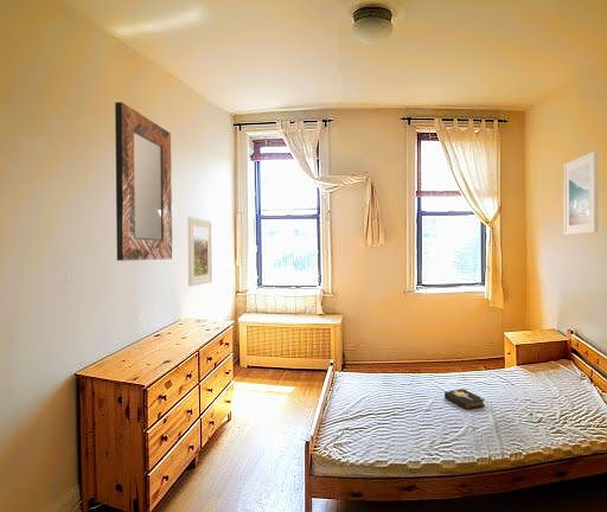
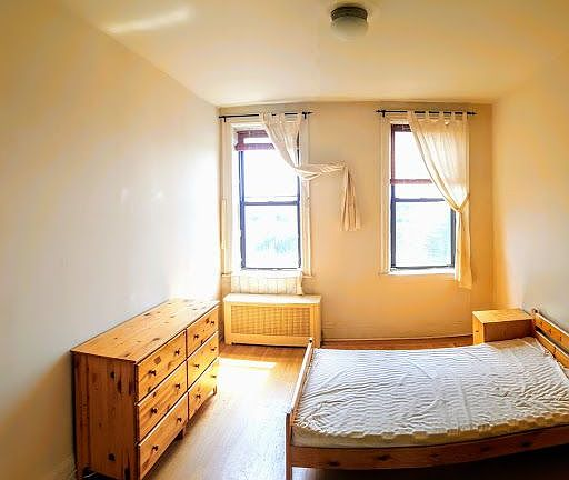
- home mirror [114,101,173,262]
- hardback book [443,388,486,410]
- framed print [563,151,599,236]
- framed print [186,216,213,287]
